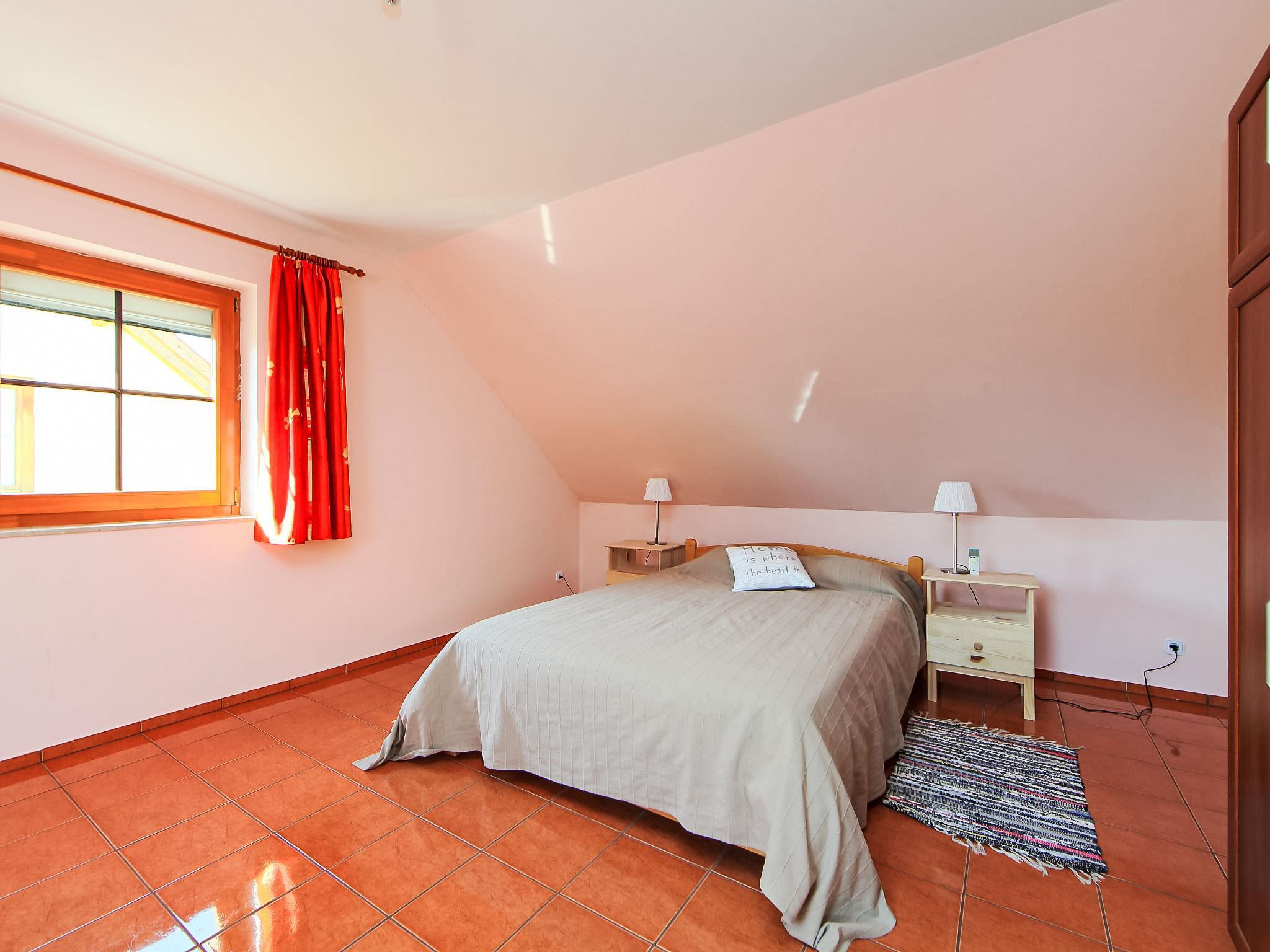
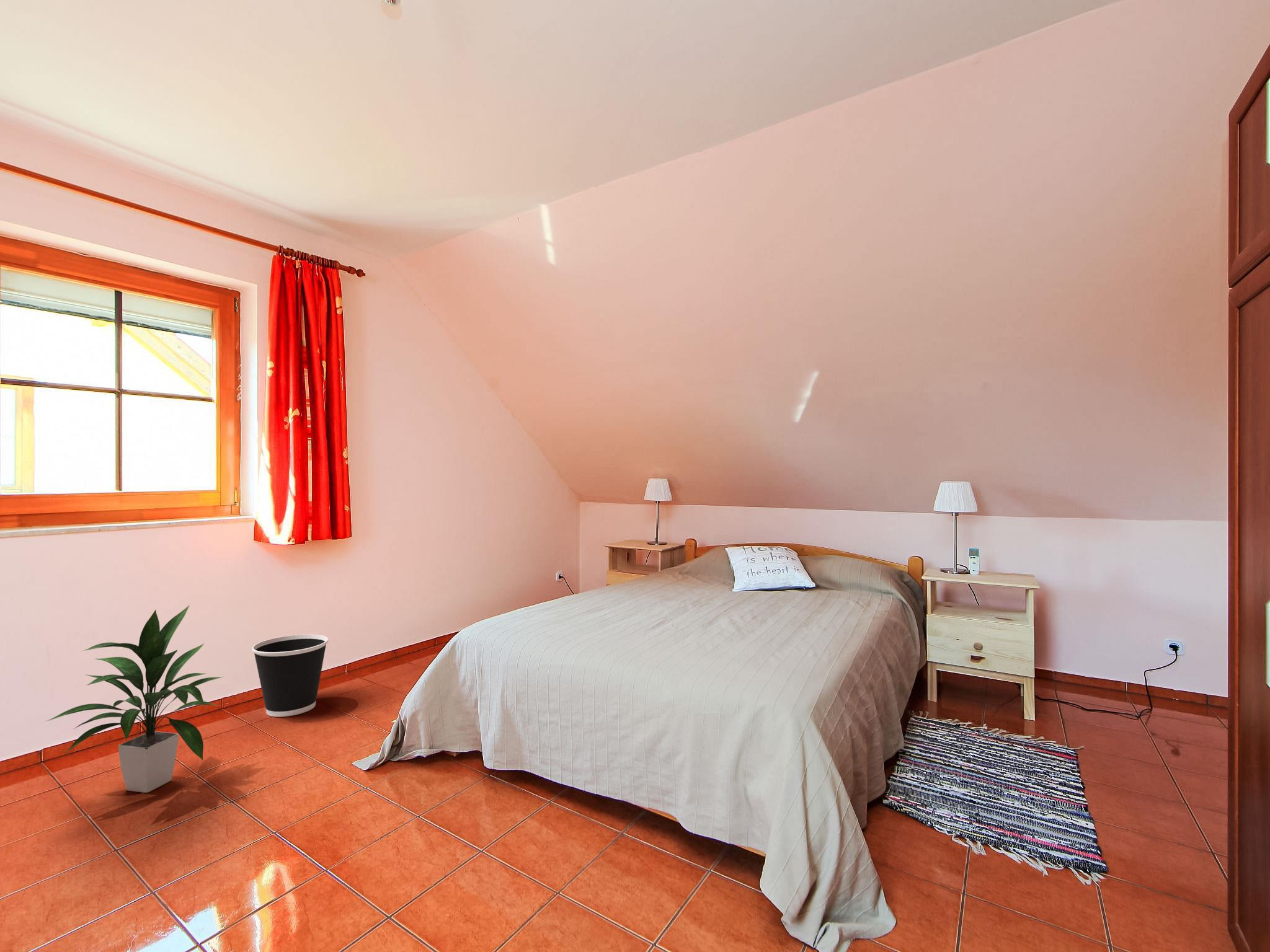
+ wastebasket [252,634,329,717]
+ indoor plant [43,604,224,793]
